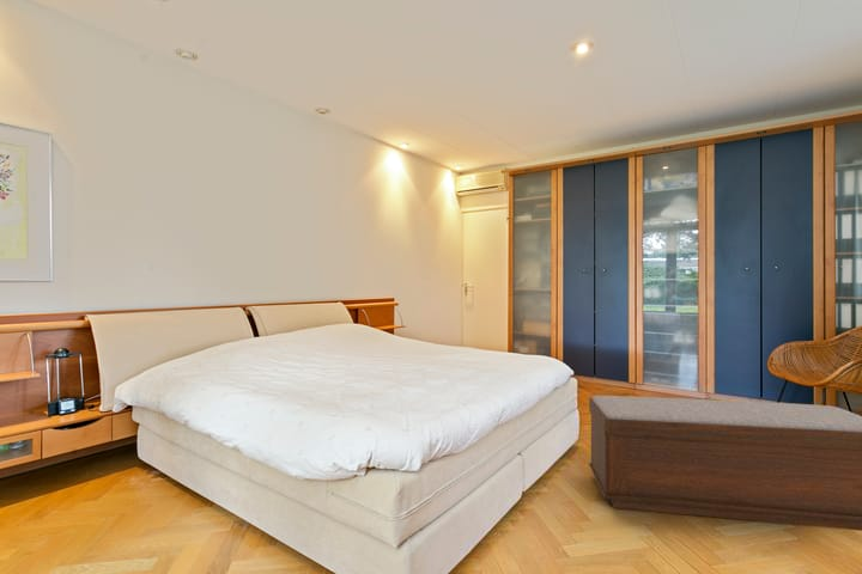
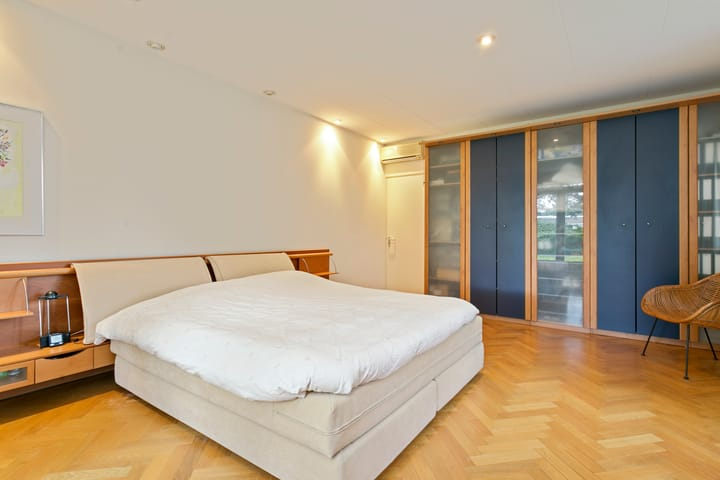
- bench [588,395,862,532]
